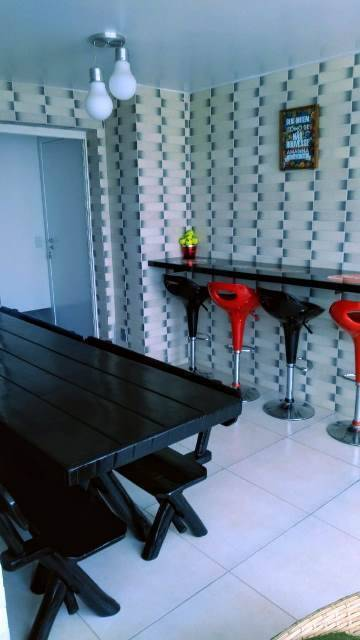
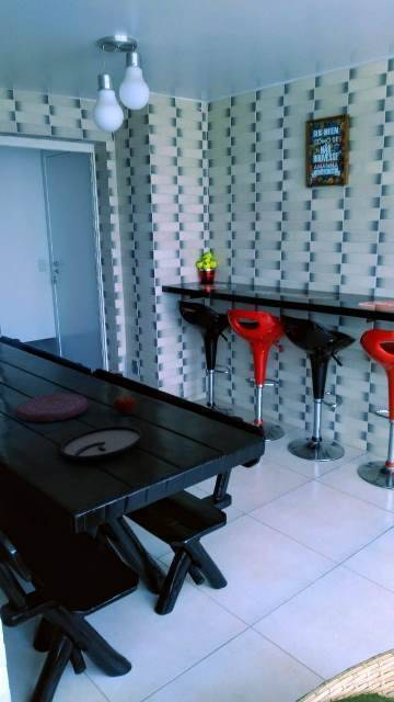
+ plate [59,424,144,462]
+ plate [13,393,90,423]
+ fruit [113,393,137,417]
